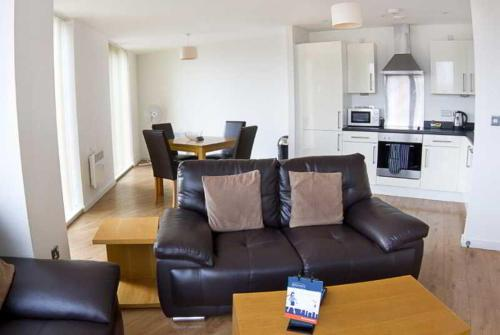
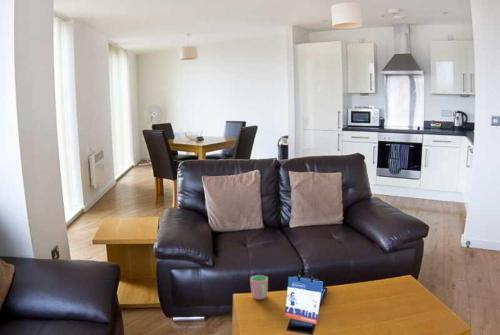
+ cup [249,274,269,300]
